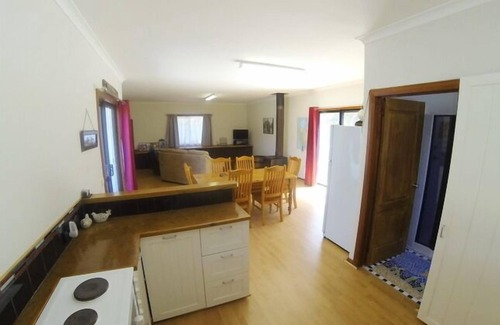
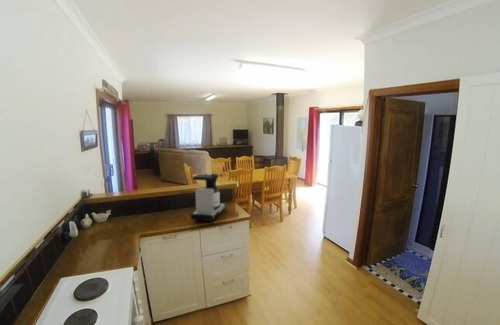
+ coffee maker [190,172,226,222]
